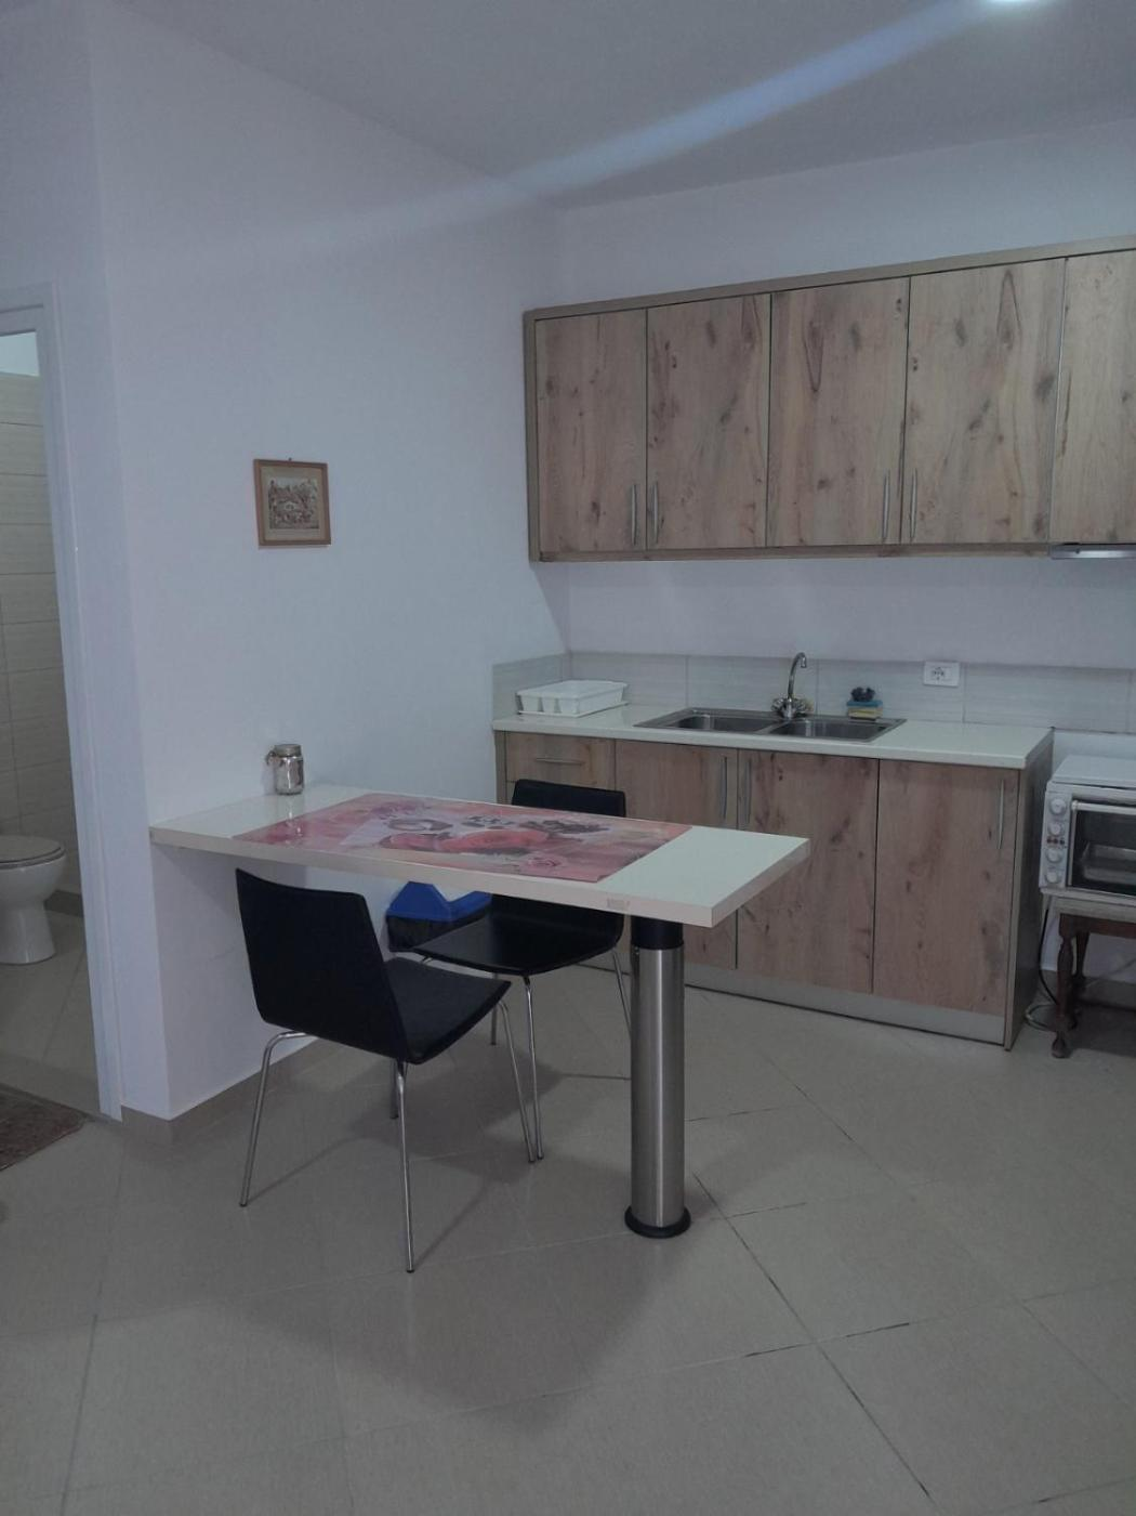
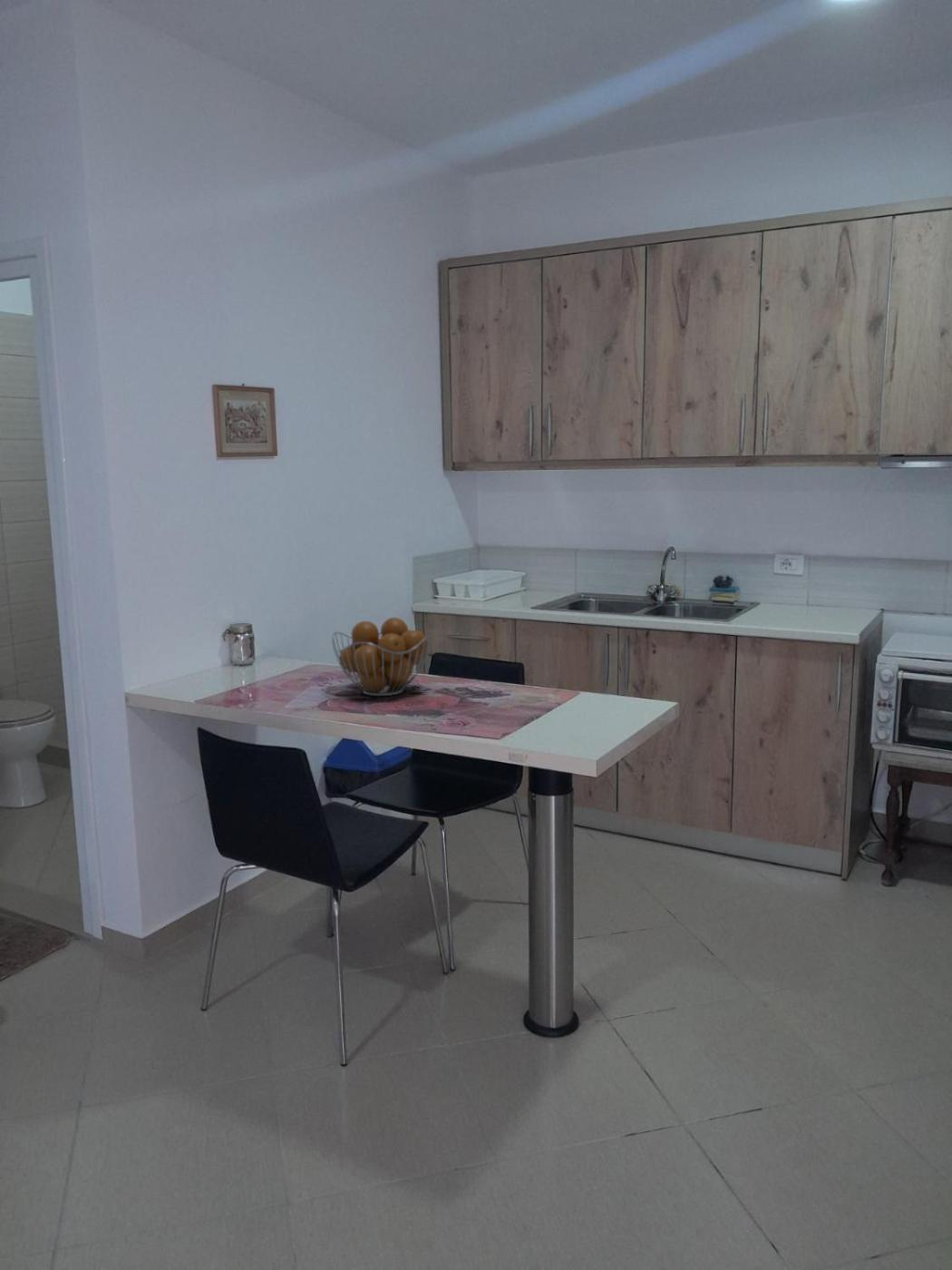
+ fruit basket [331,617,432,697]
